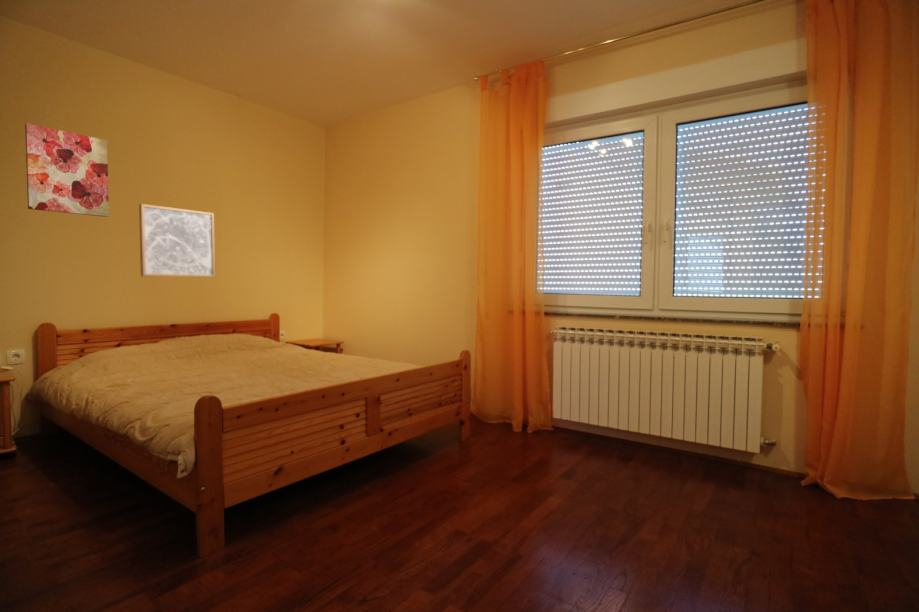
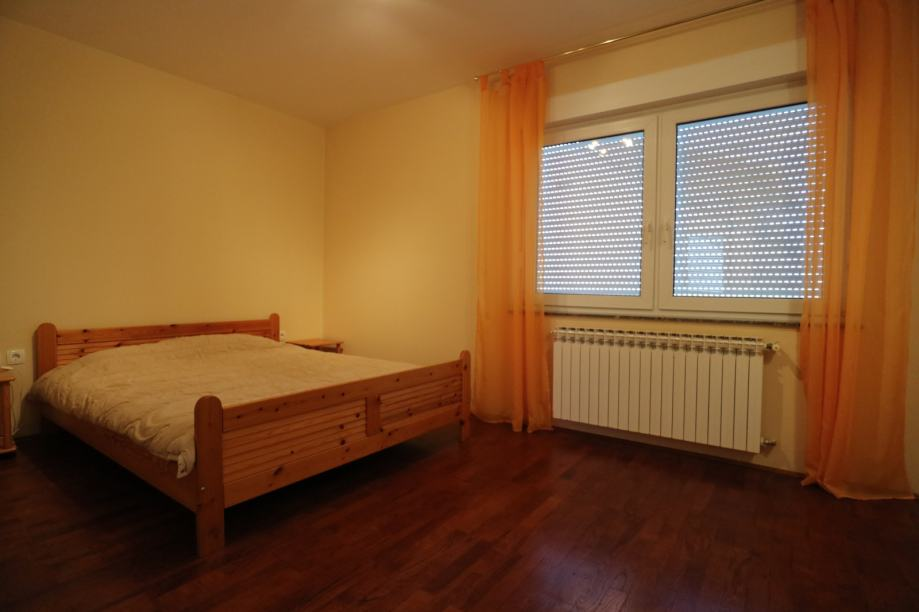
- wall art [138,203,216,279]
- wall art [24,122,110,218]
